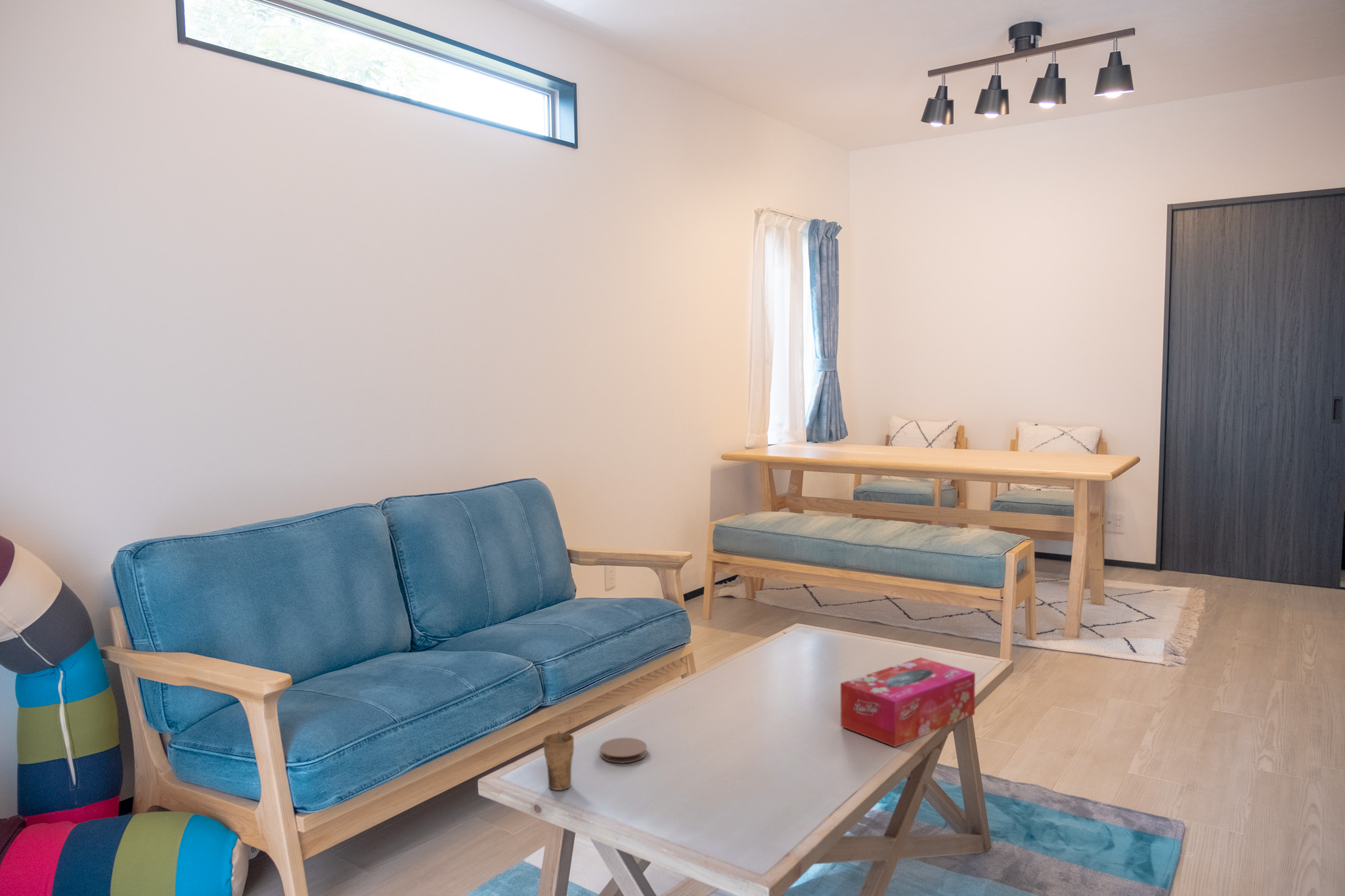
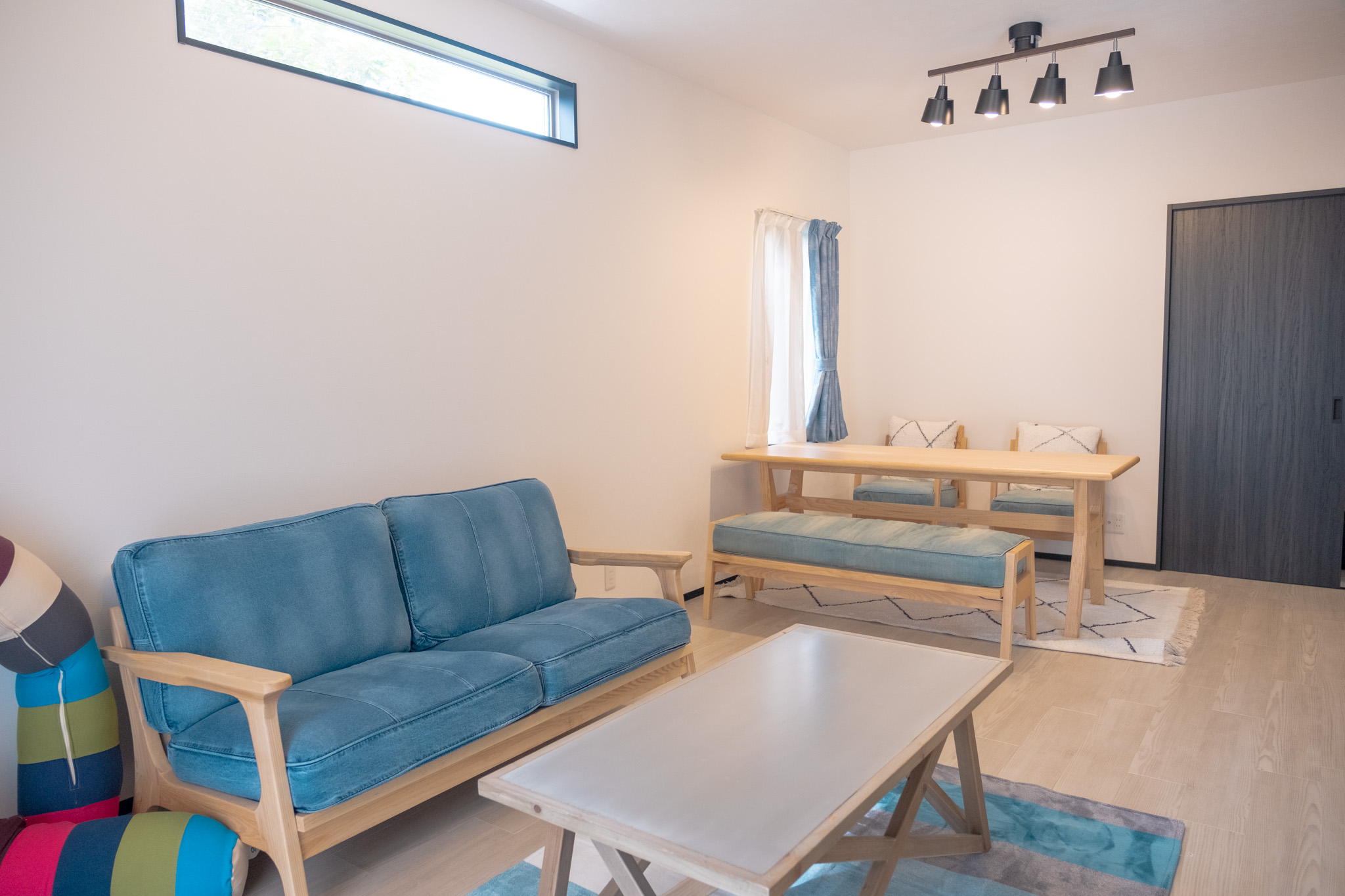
- tissue box [840,656,976,748]
- cup [542,731,575,791]
- coaster [600,737,648,764]
